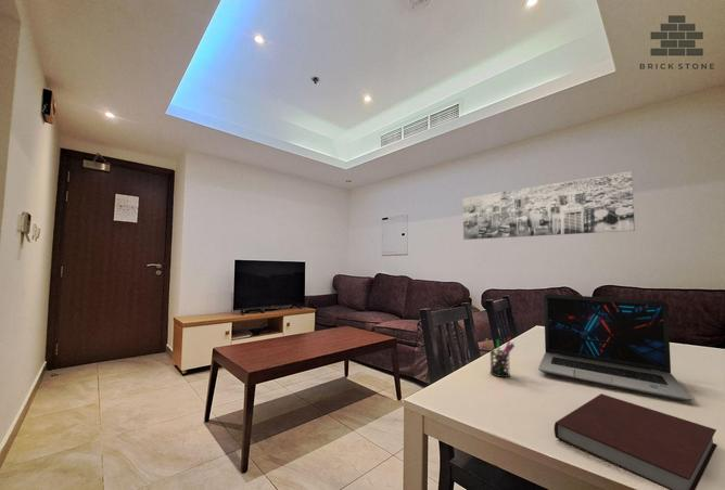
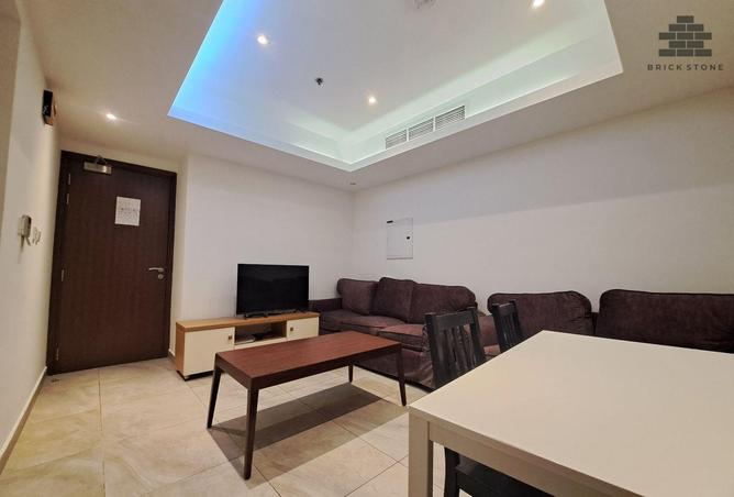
- wall art [462,170,636,241]
- laptop [537,293,692,402]
- notebook [554,392,718,490]
- pen holder [485,336,516,378]
